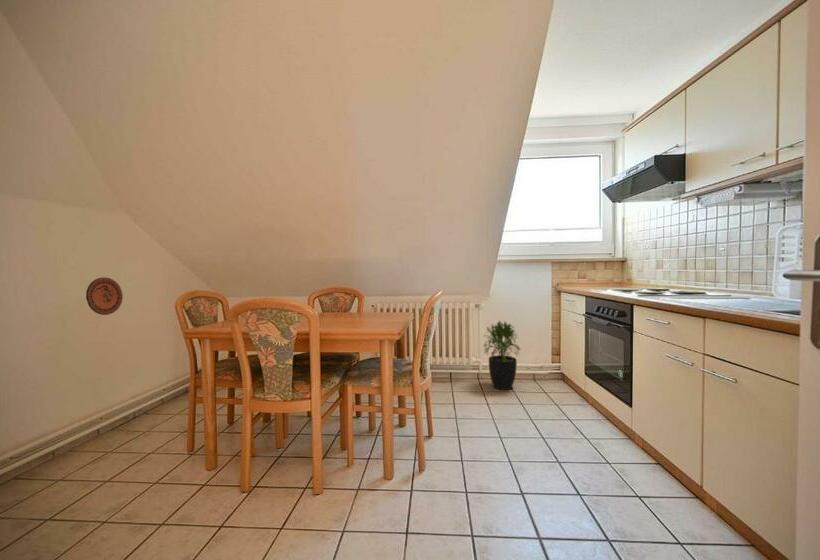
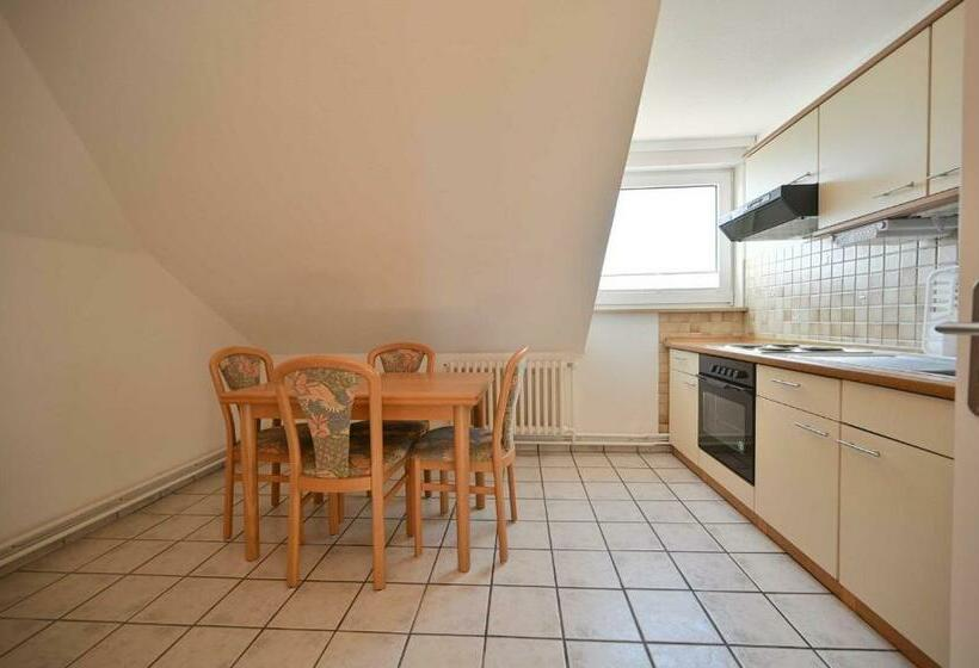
- decorative plate [85,277,124,316]
- potted plant [482,320,522,391]
